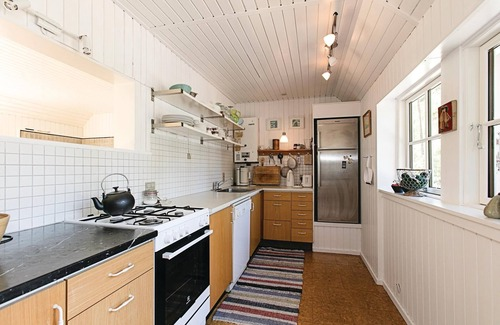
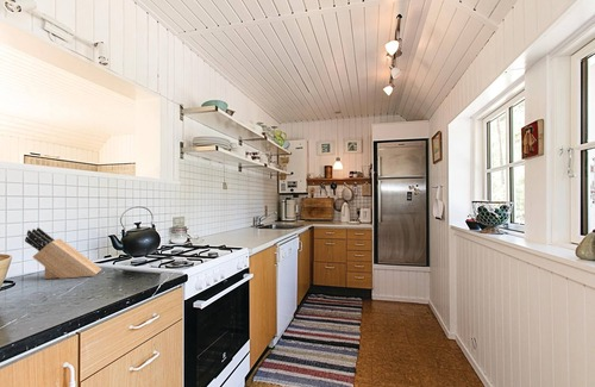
+ knife block [24,226,102,280]
